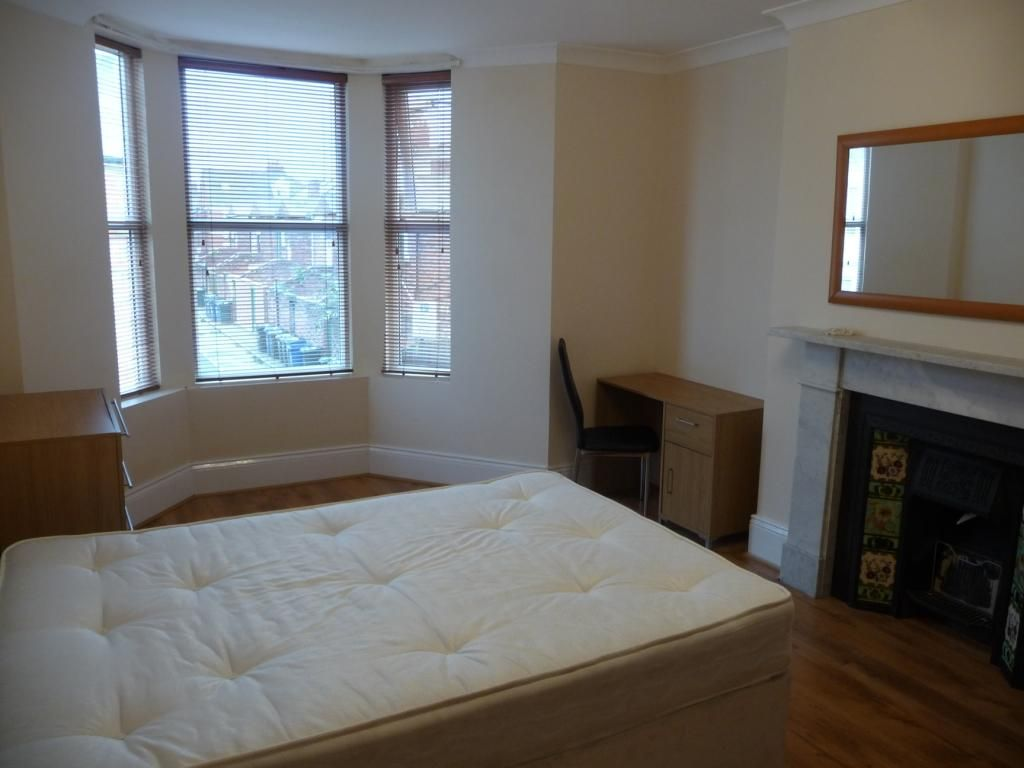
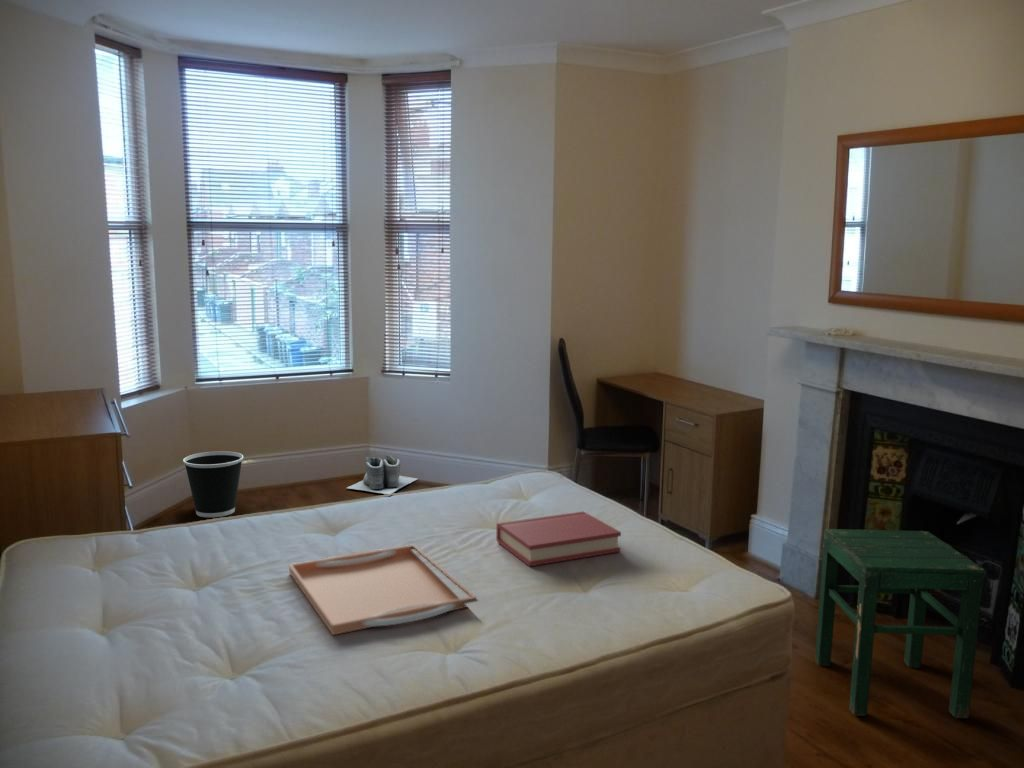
+ boots [346,453,418,495]
+ hardback book [495,511,622,567]
+ stool [814,528,985,719]
+ serving tray [288,544,477,636]
+ wastebasket [182,450,244,518]
